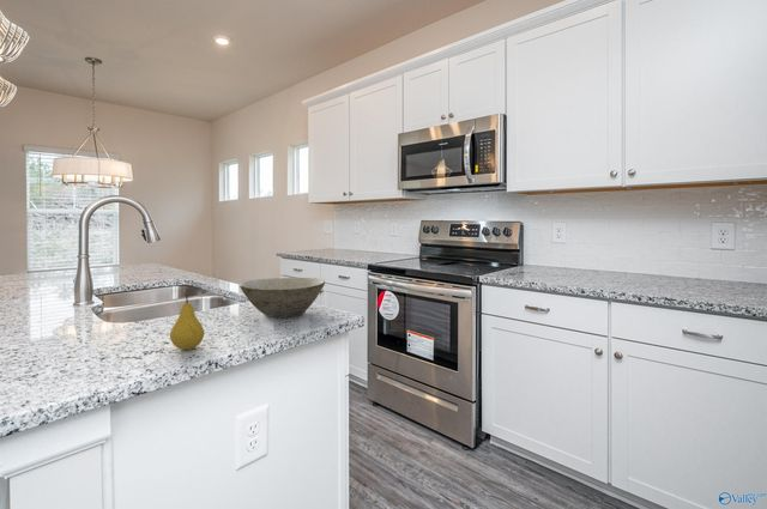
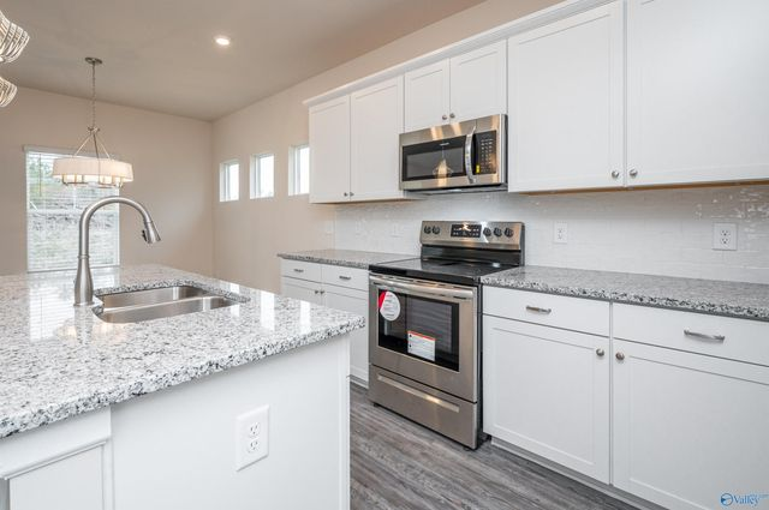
- fruit [169,292,205,351]
- bowl [238,277,326,319]
